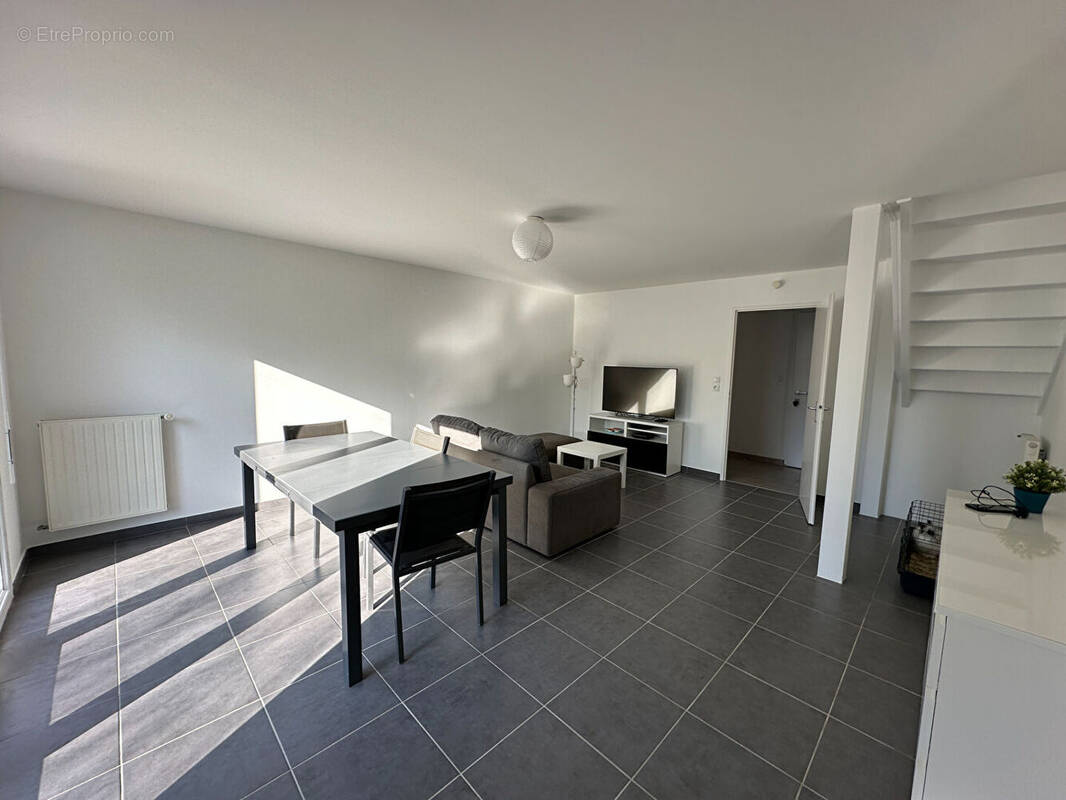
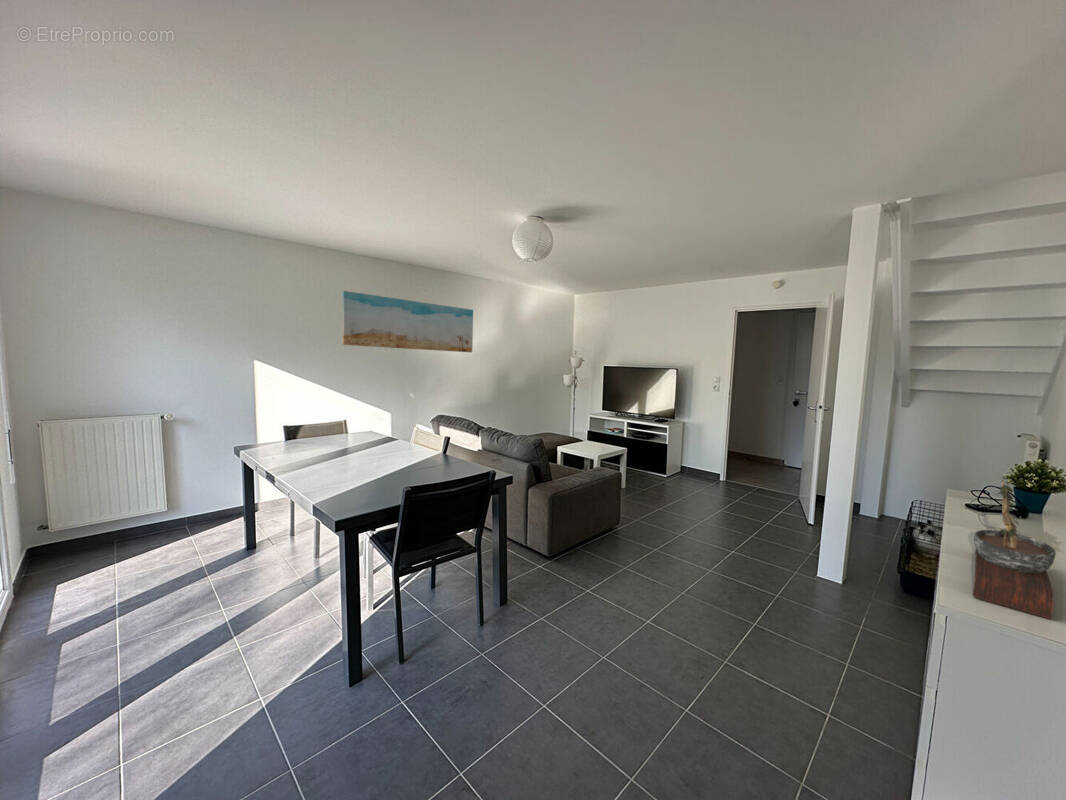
+ bonsai tree [972,479,1057,620]
+ wall art [341,290,474,353]
